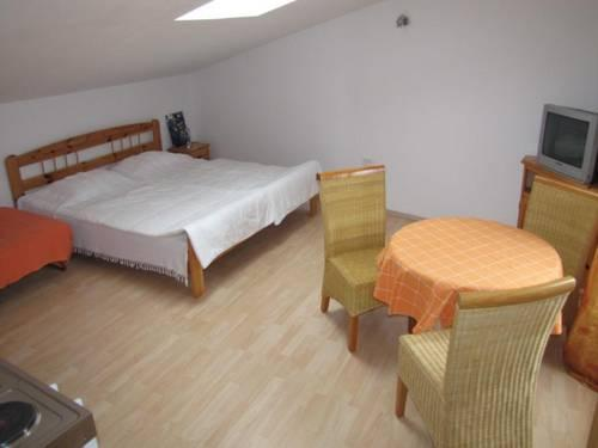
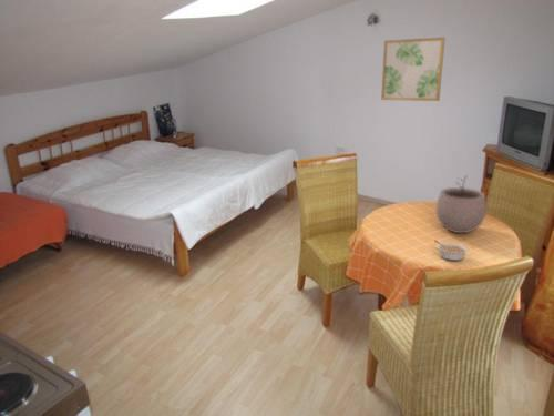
+ legume [433,239,470,262]
+ plant pot [435,174,488,234]
+ wall art [380,37,447,102]
